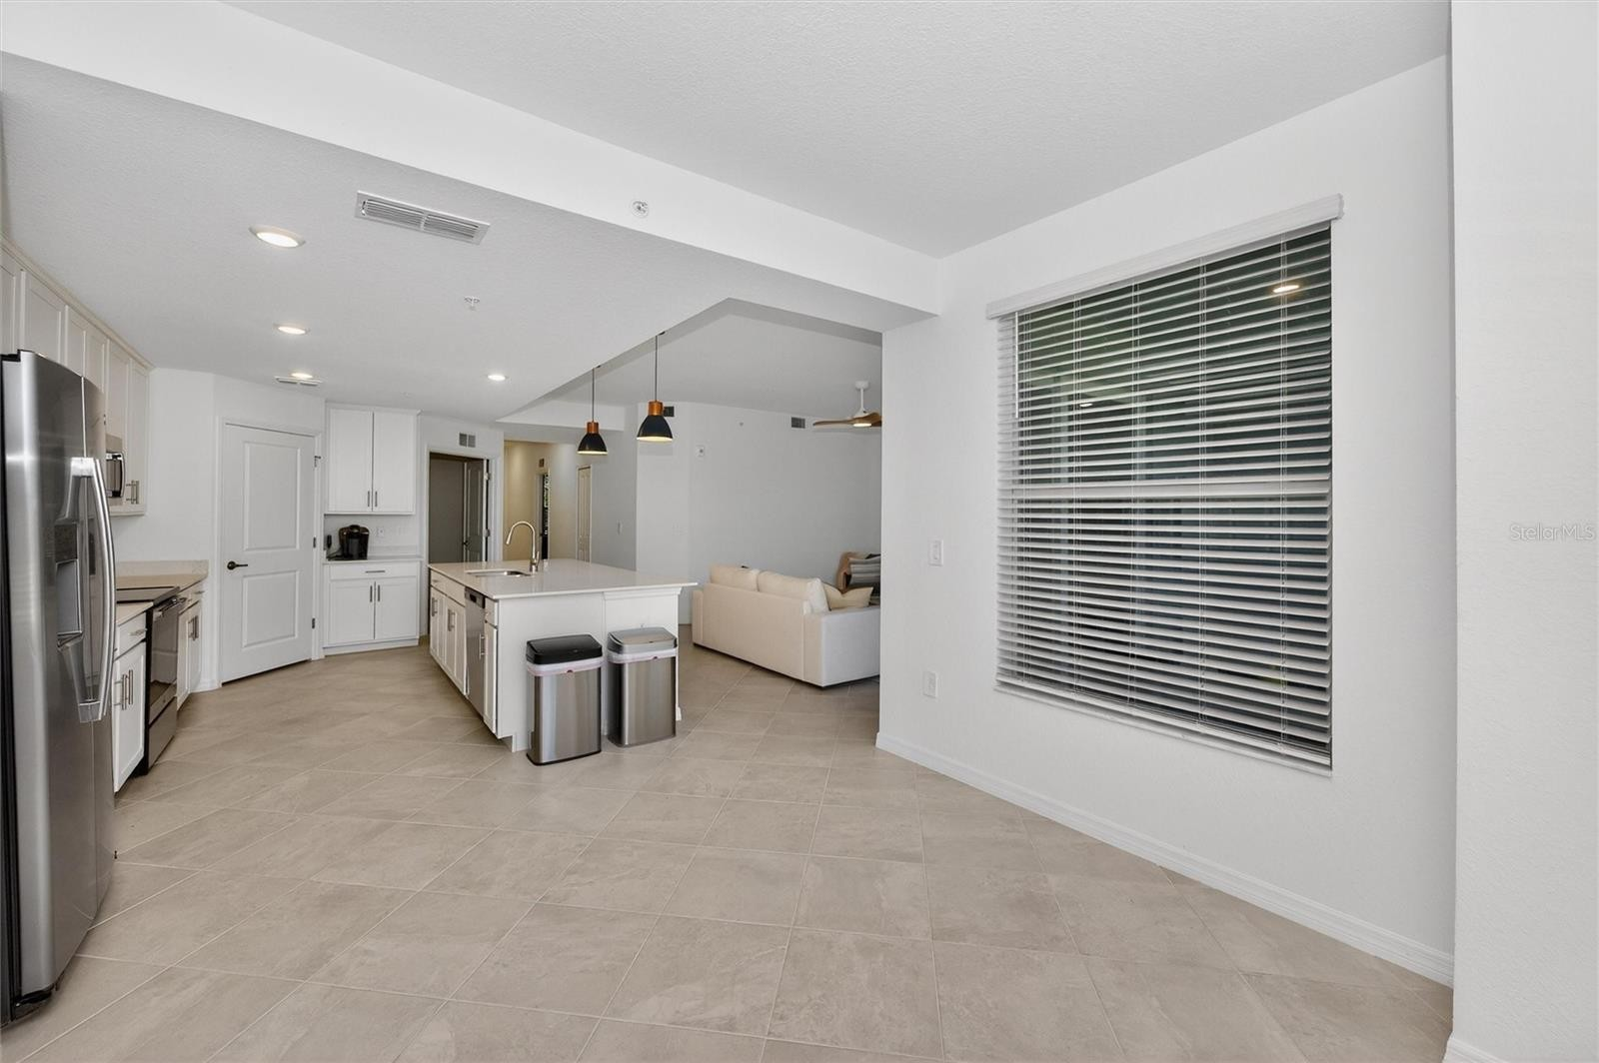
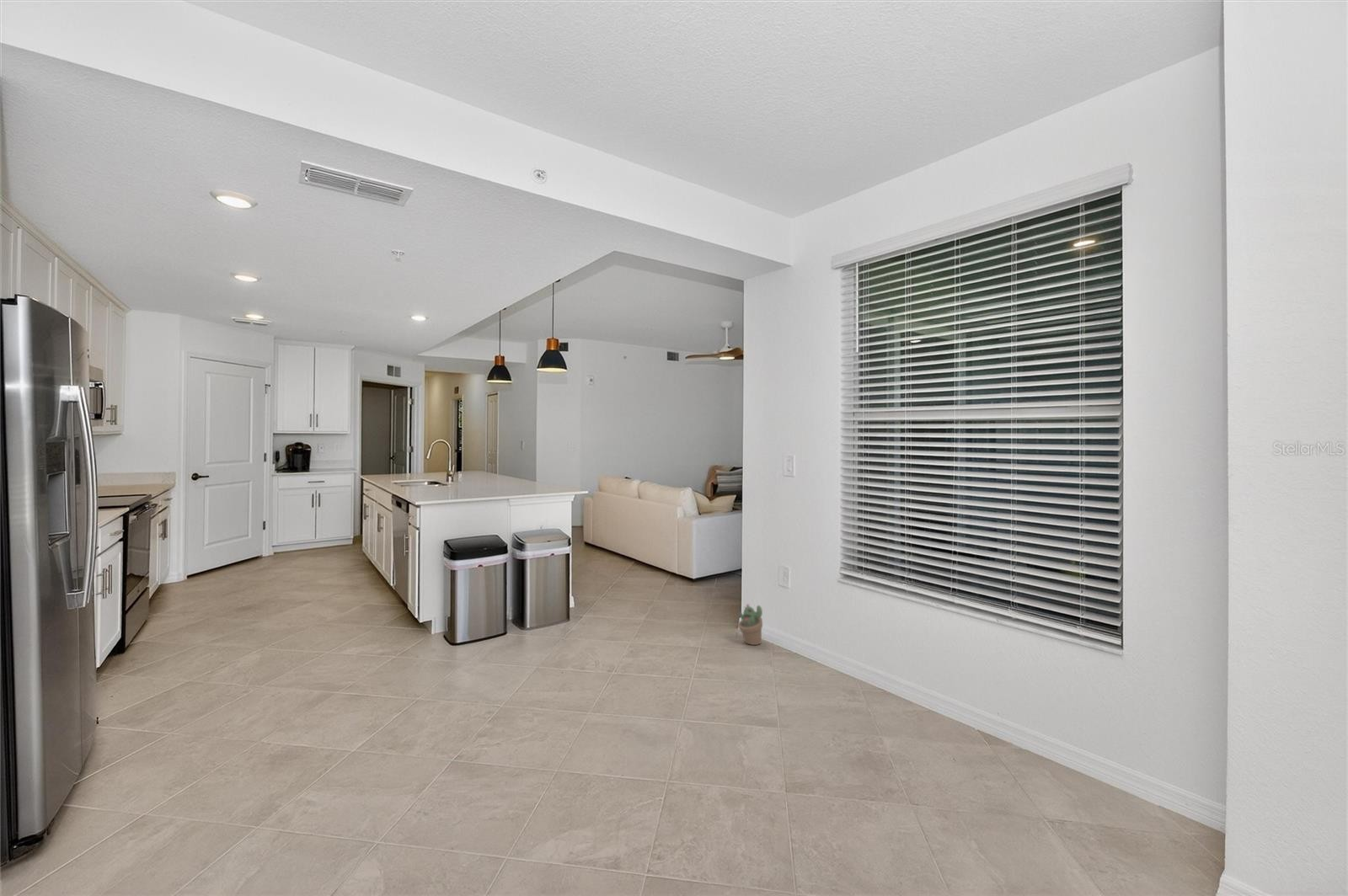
+ decorative plant [737,603,763,646]
